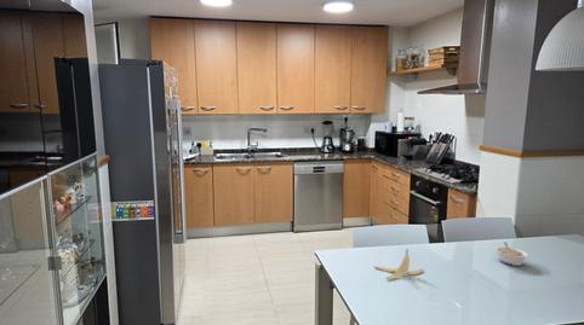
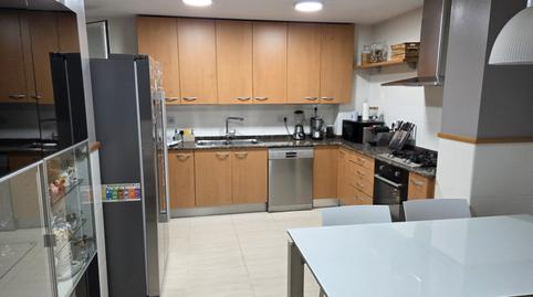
- legume [494,242,529,267]
- banana peel [374,248,424,280]
